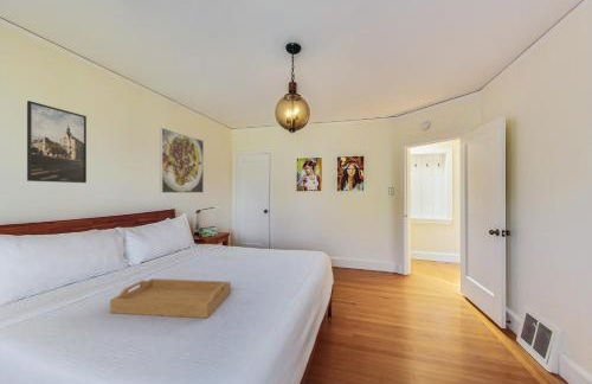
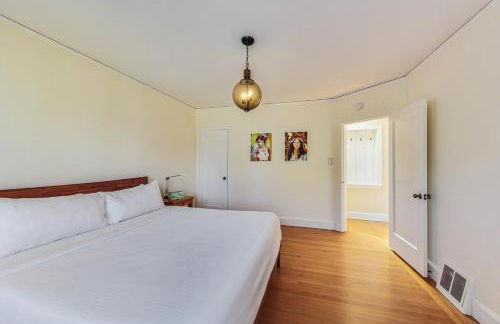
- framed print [26,100,88,184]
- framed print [159,127,205,194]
- serving tray [109,277,232,319]
